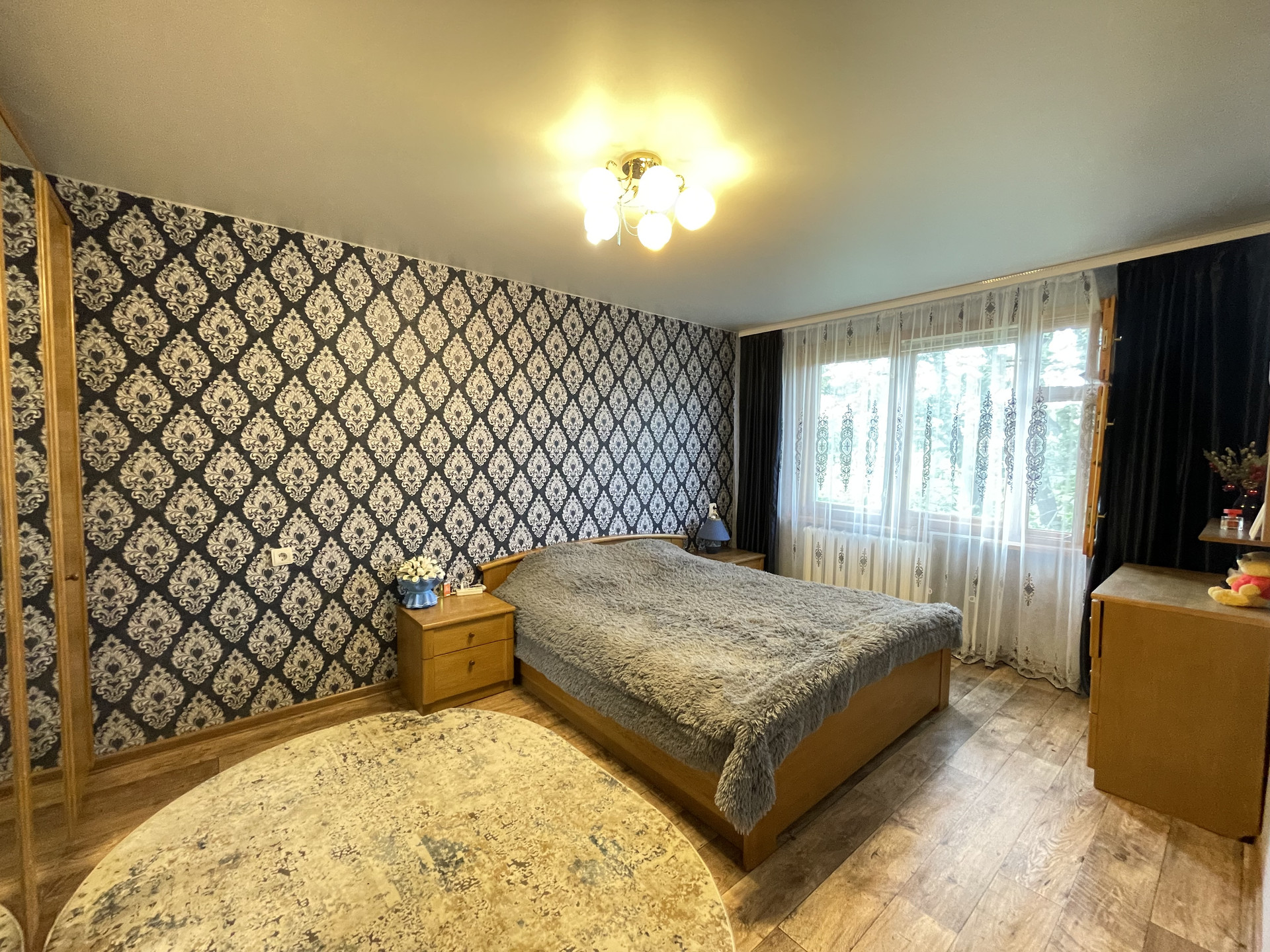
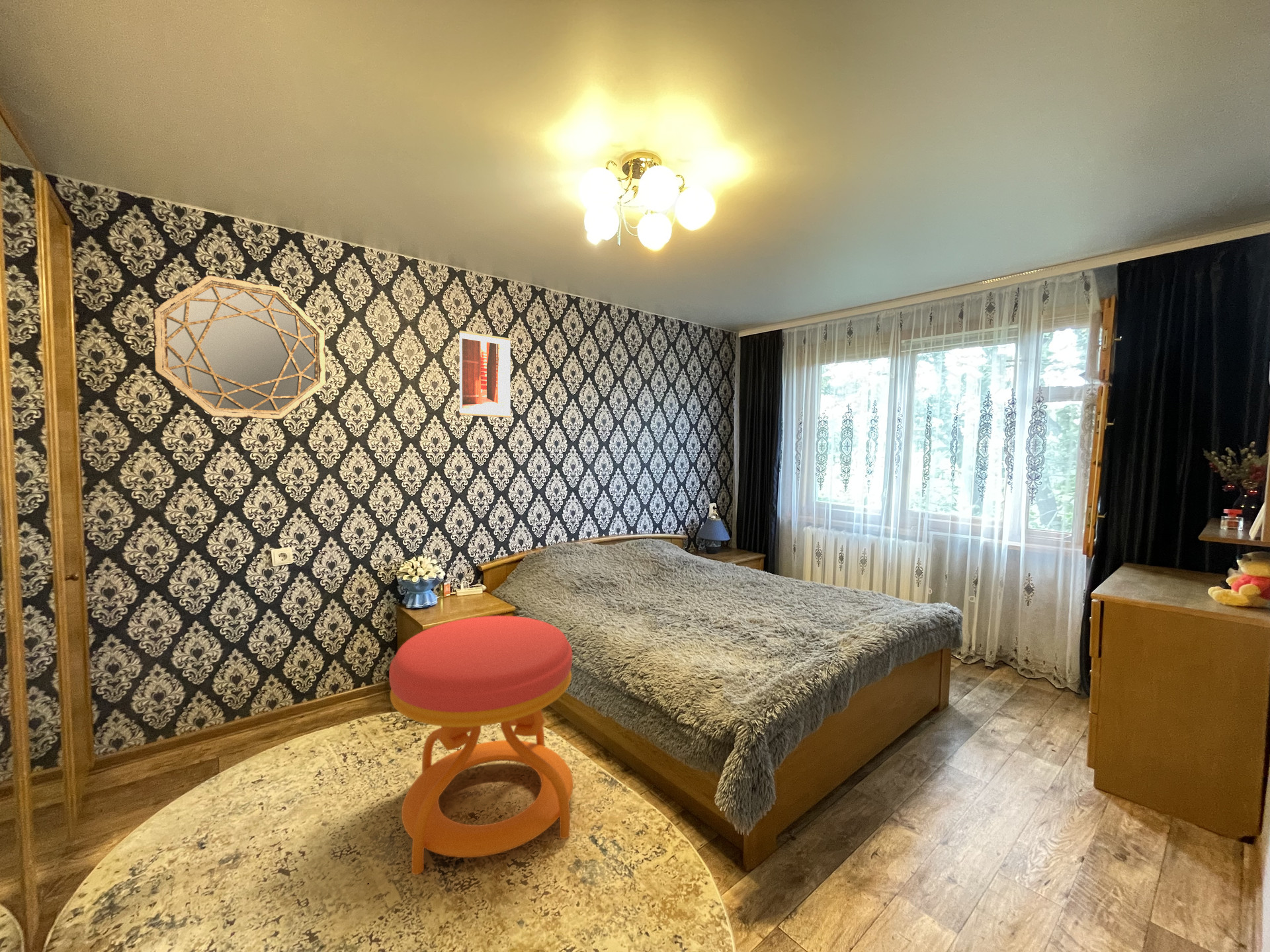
+ stool [388,615,574,875]
+ wall art [458,330,511,418]
+ home mirror [153,274,326,420]
